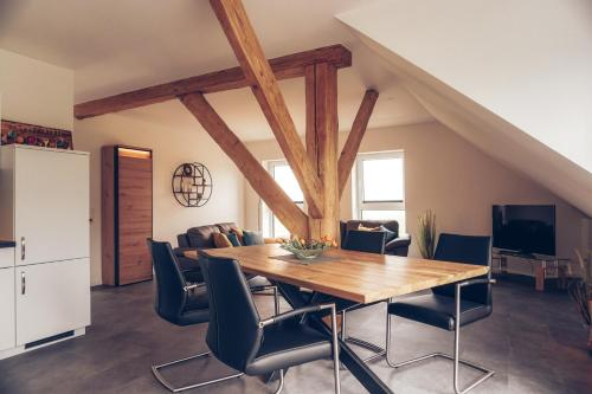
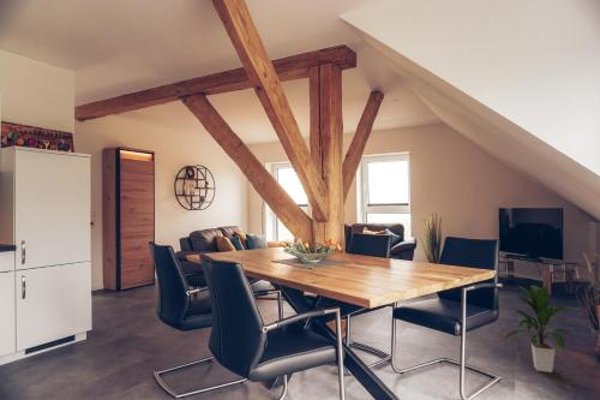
+ indoor plant [502,282,583,374]
